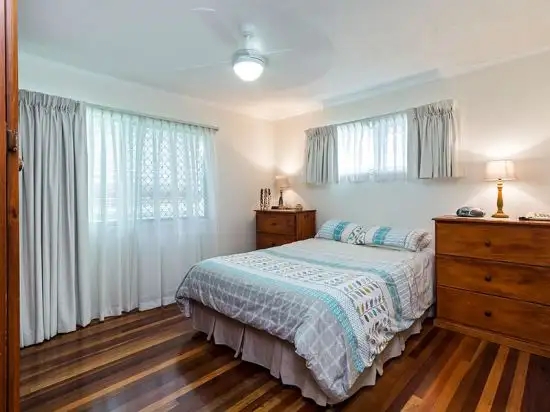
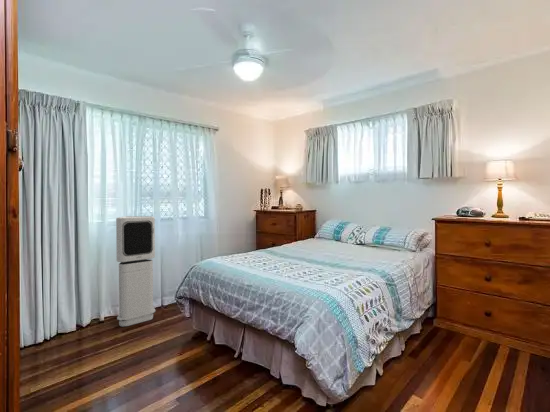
+ air purifier [115,215,156,327]
